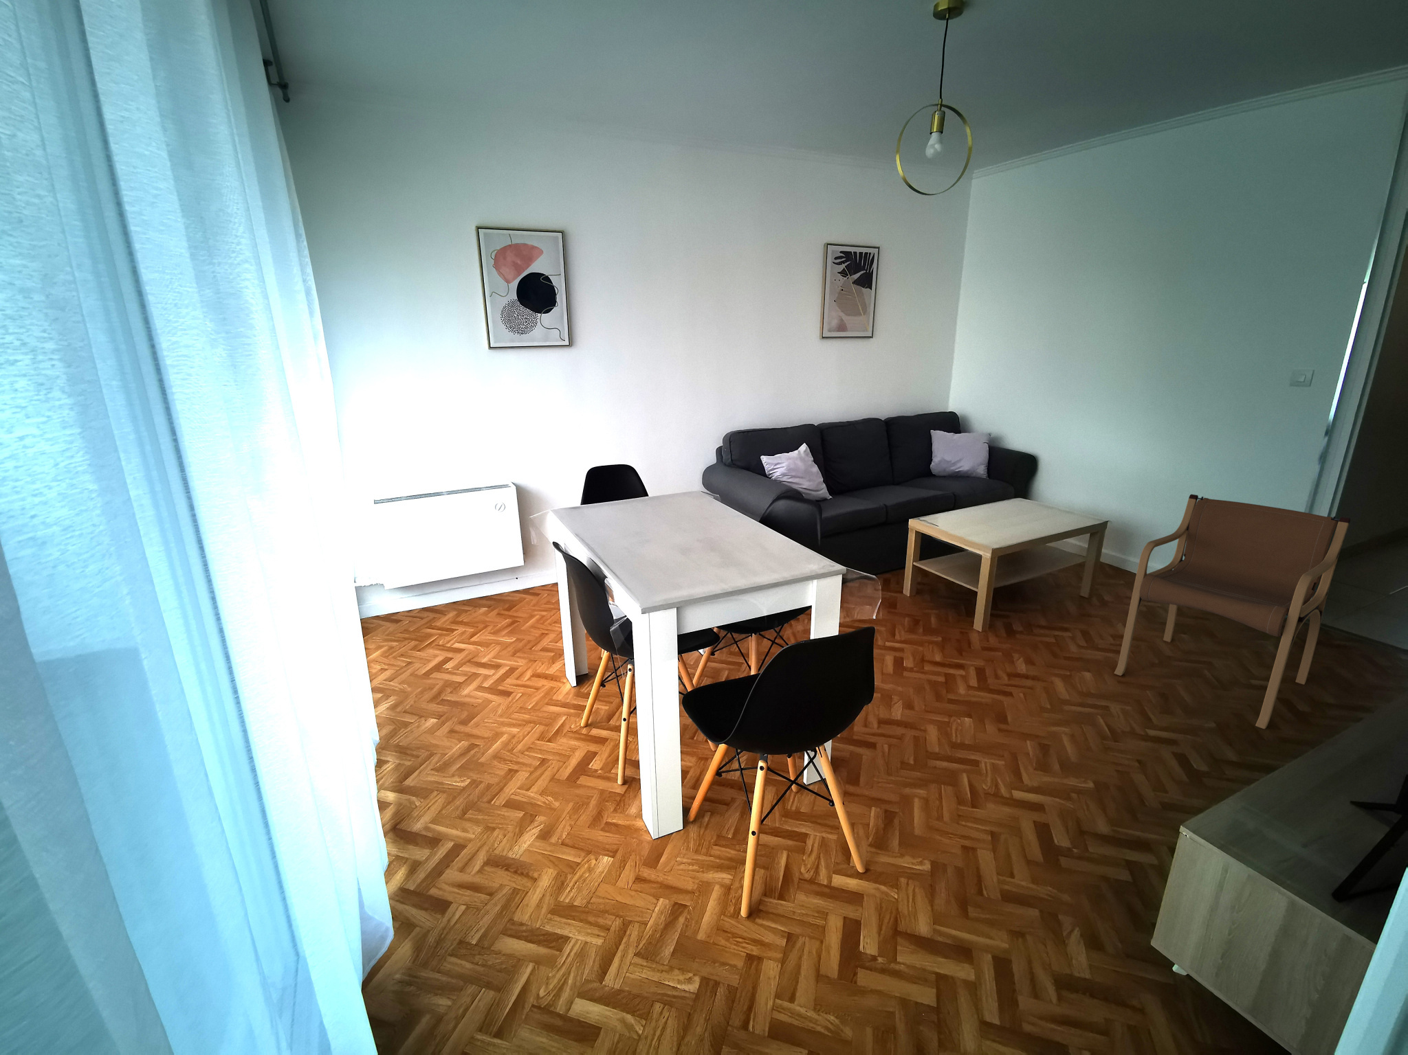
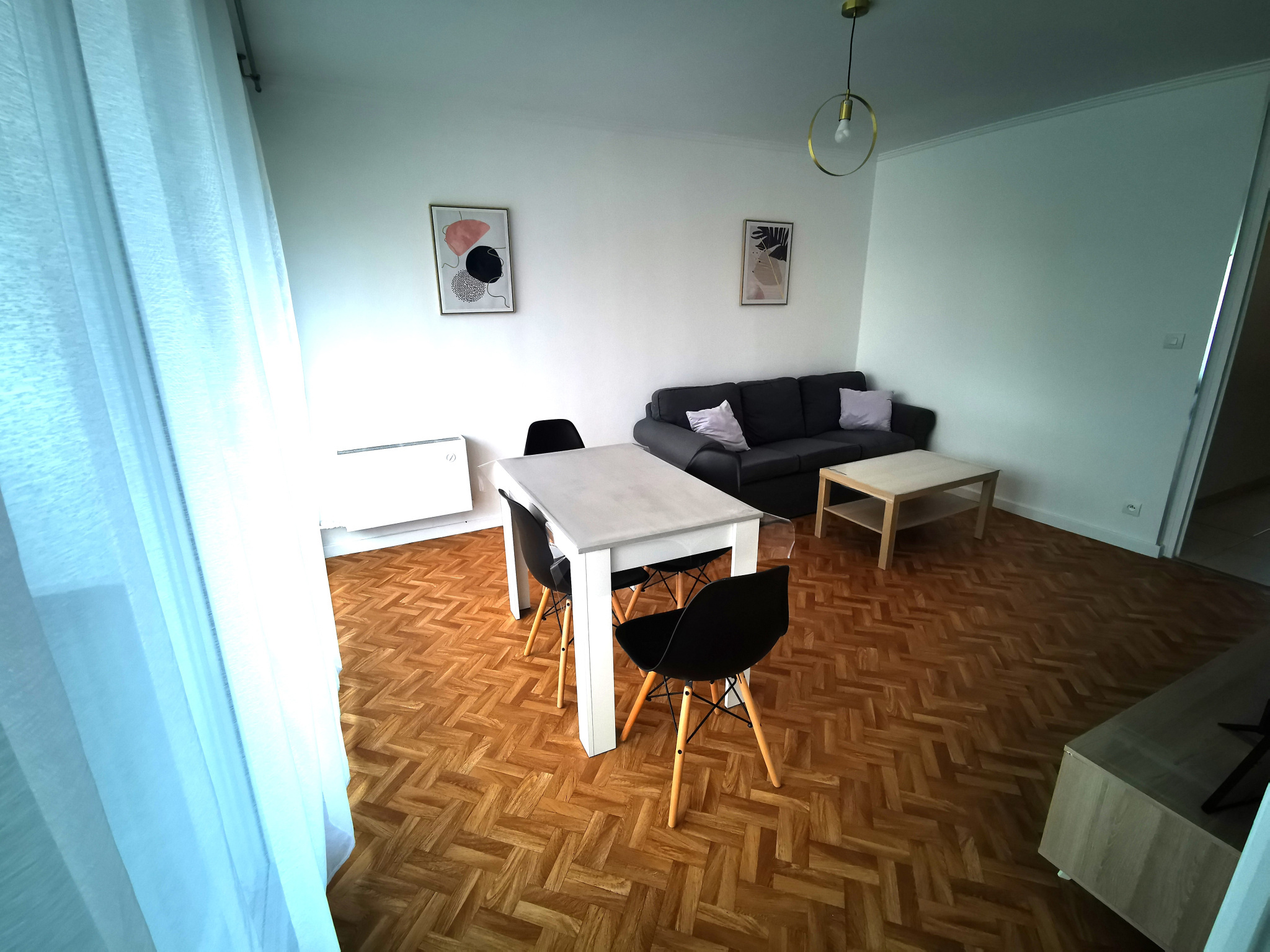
- armchair [1114,494,1351,729]
